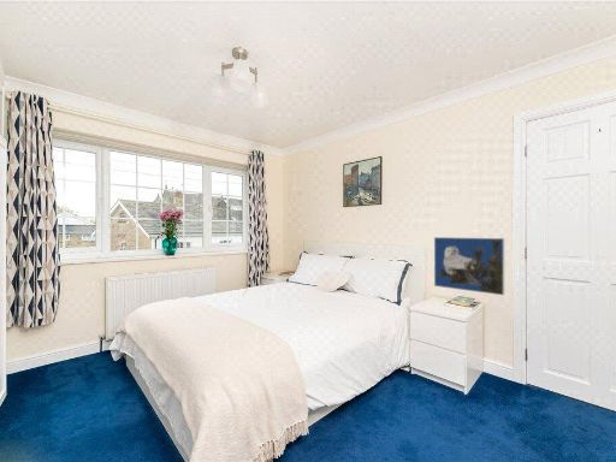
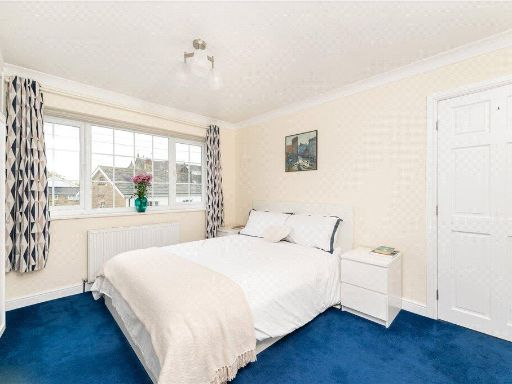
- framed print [433,236,505,296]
